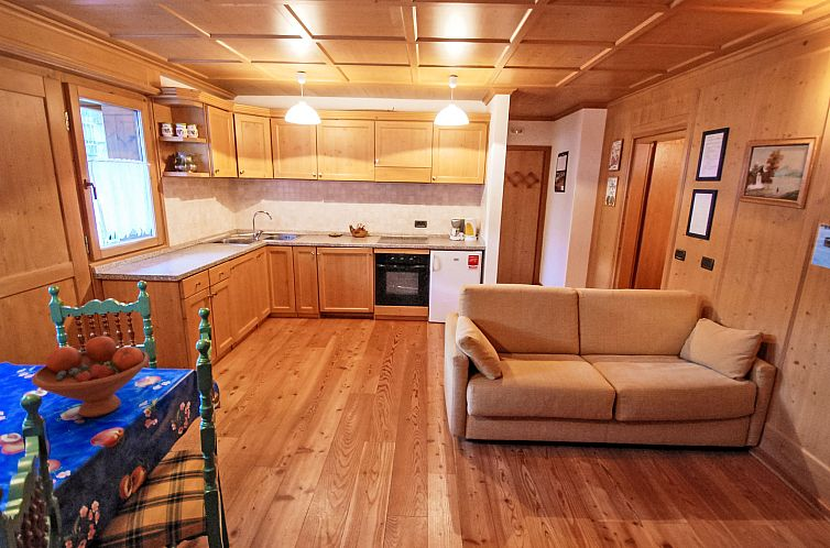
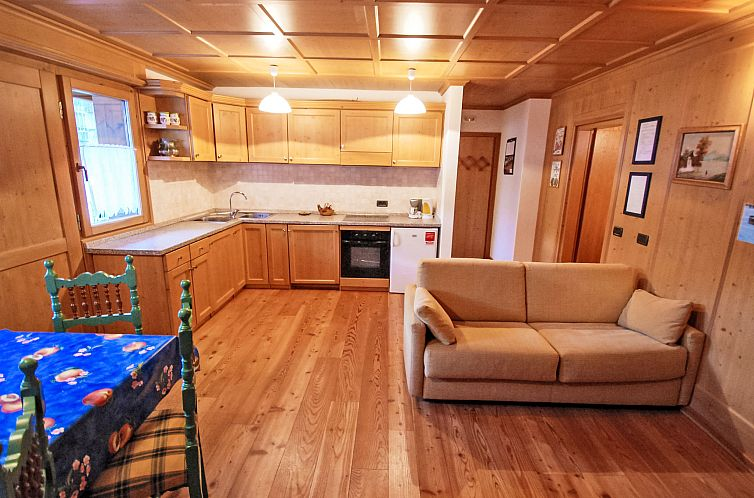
- fruit bowl [31,336,150,418]
